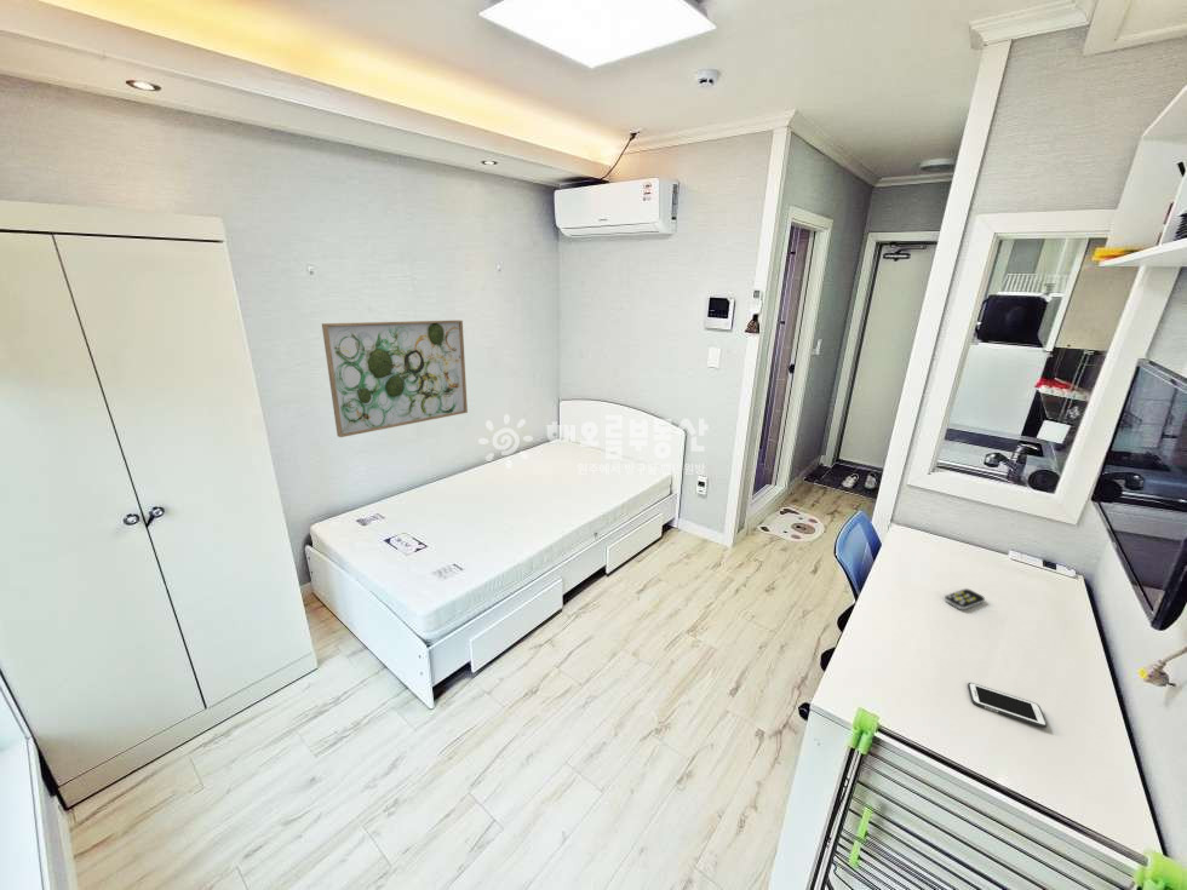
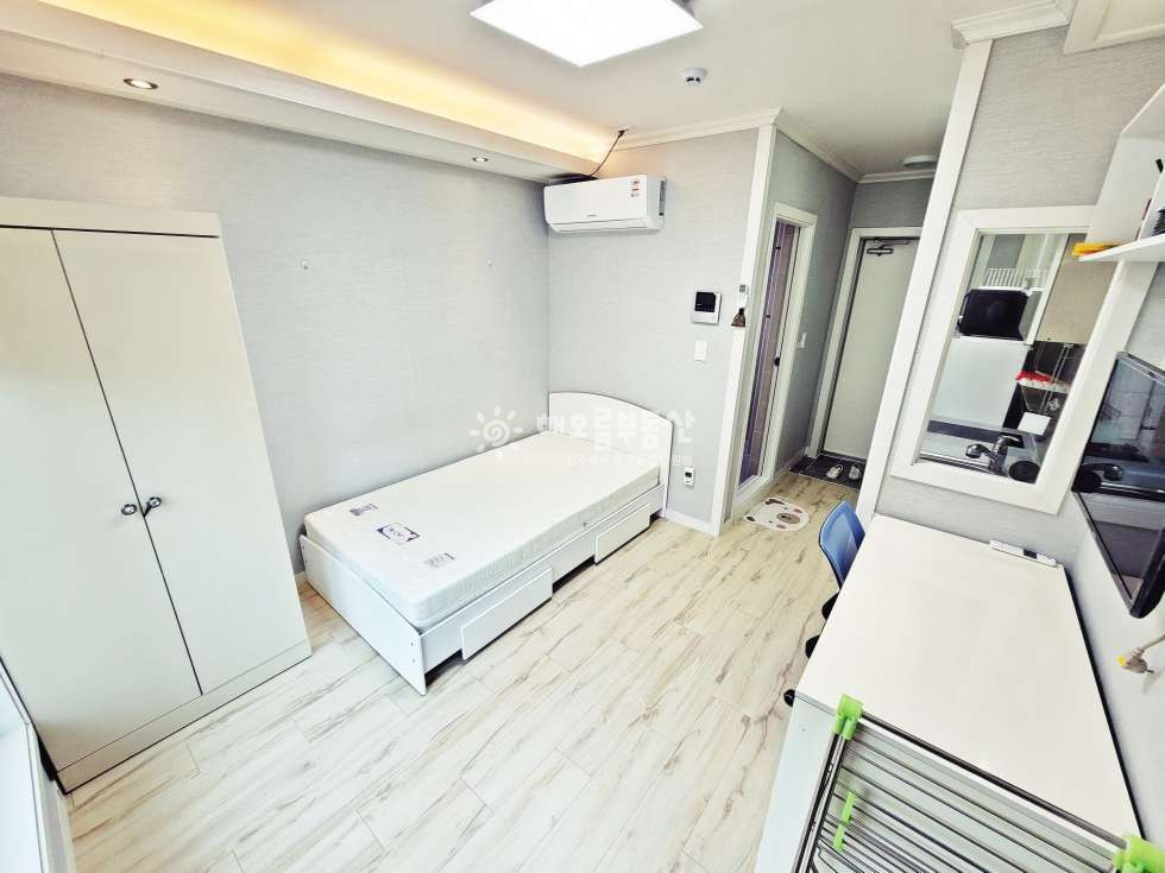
- wall art [321,320,469,438]
- remote control [944,587,986,610]
- cell phone [967,682,1049,729]
